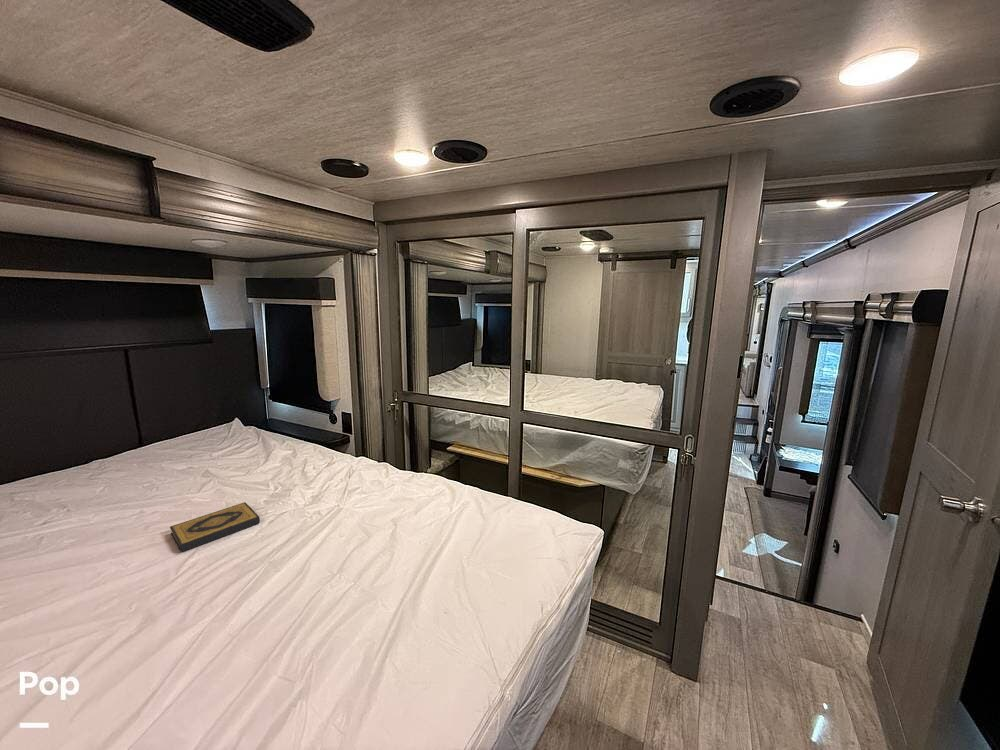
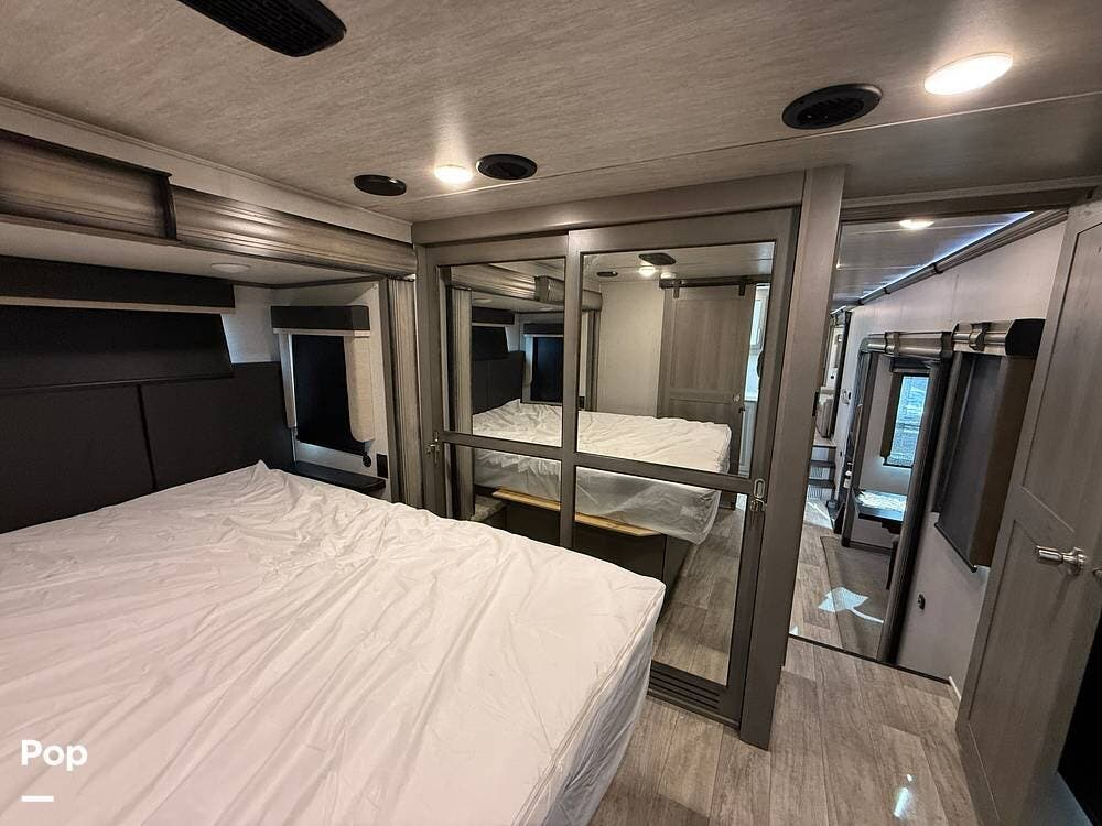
- hardback book [169,501,261,553]
